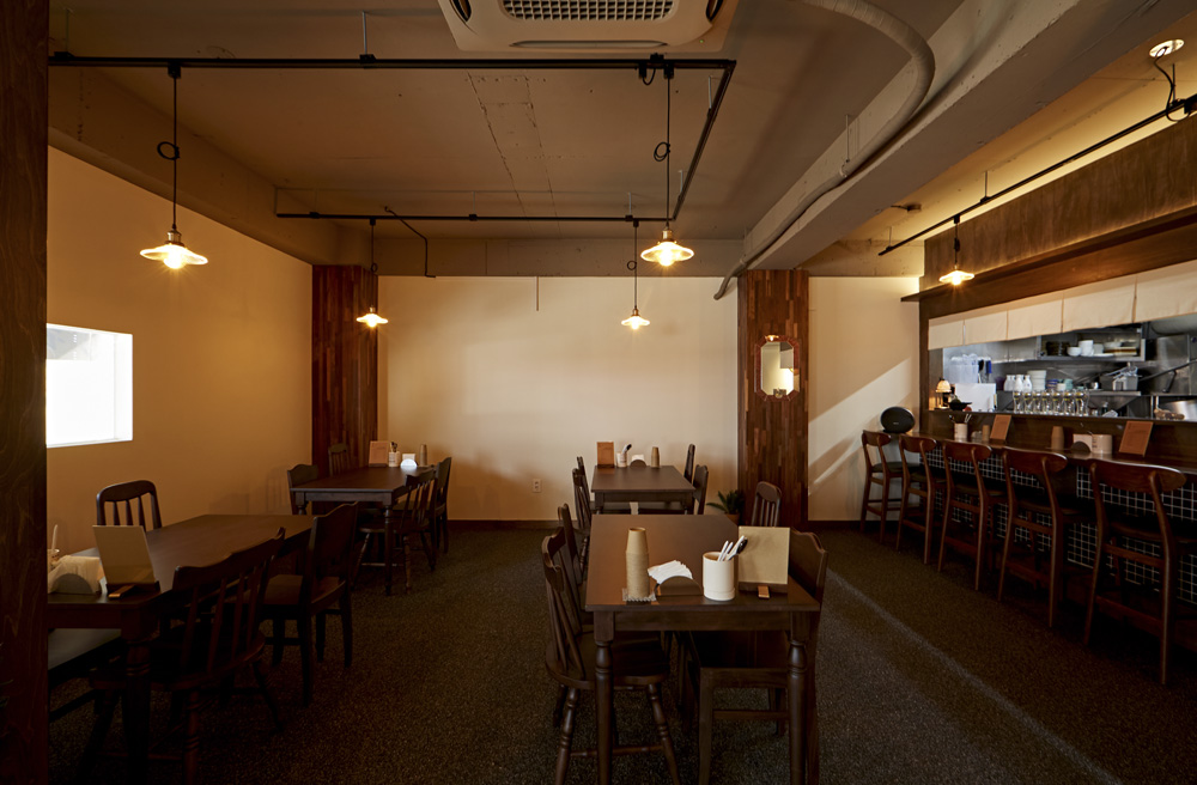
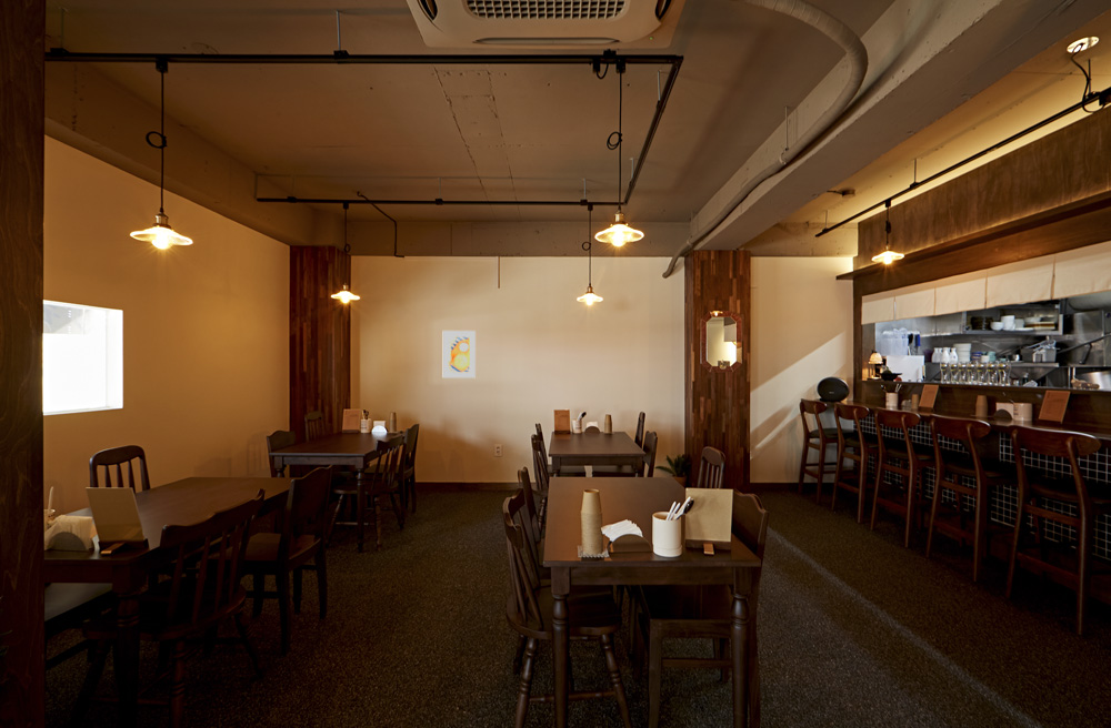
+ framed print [442,330,477,380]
